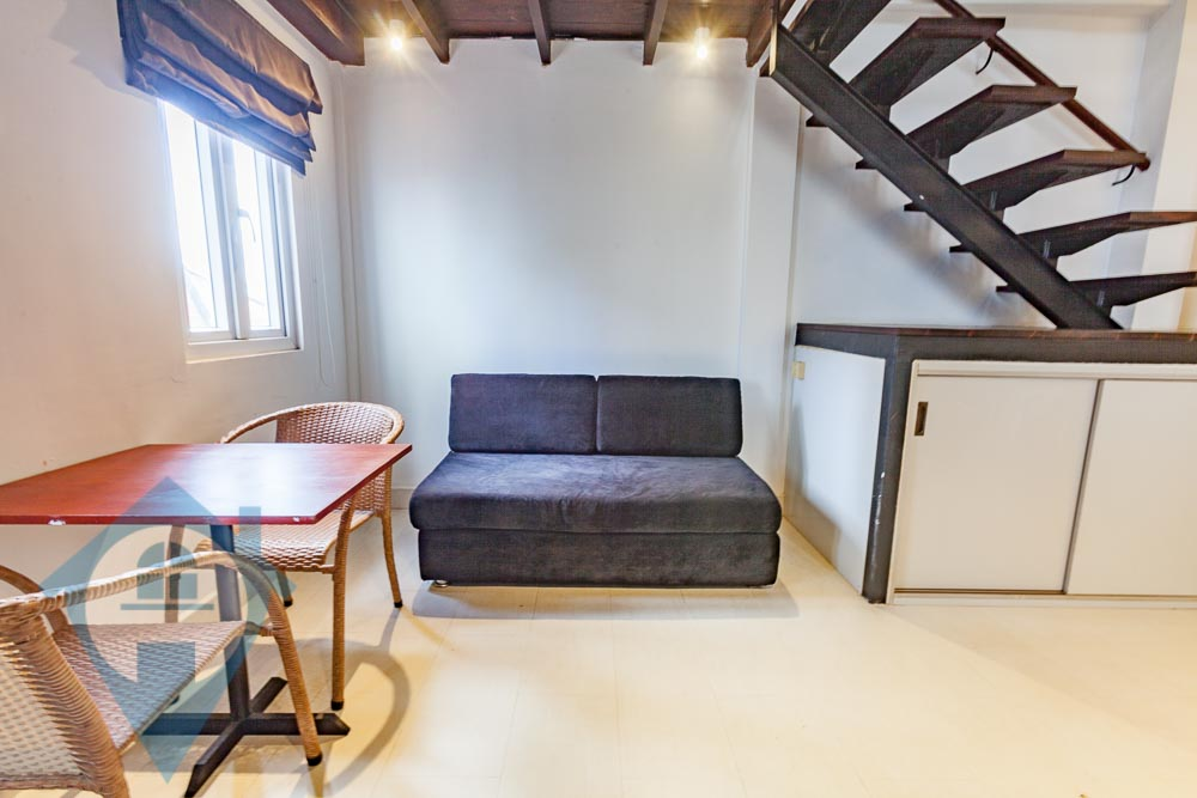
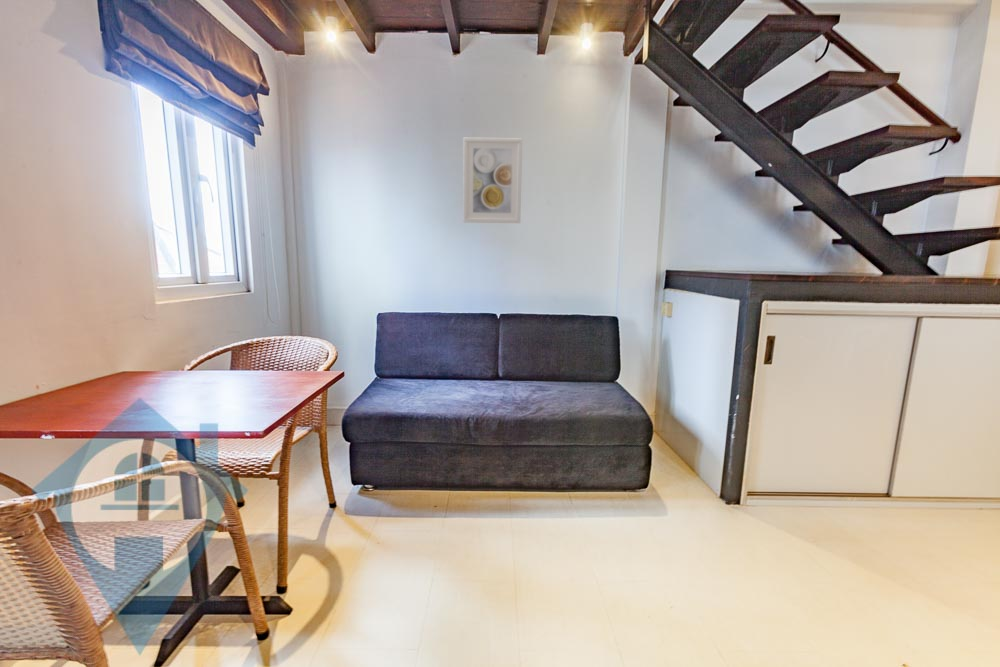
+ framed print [462,137,523,224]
